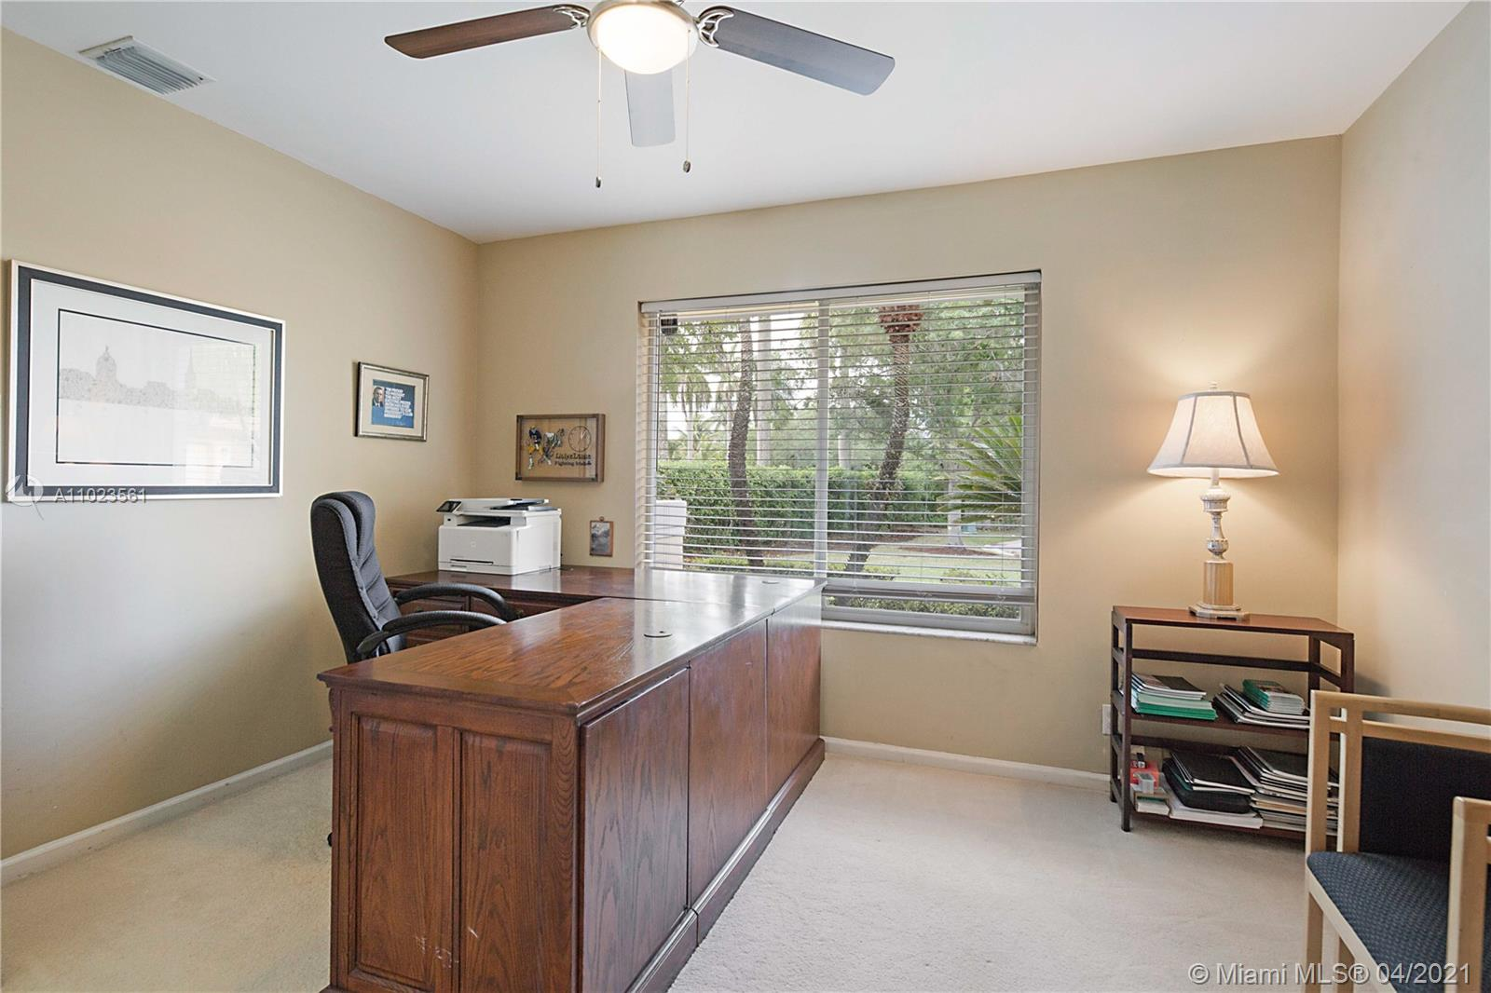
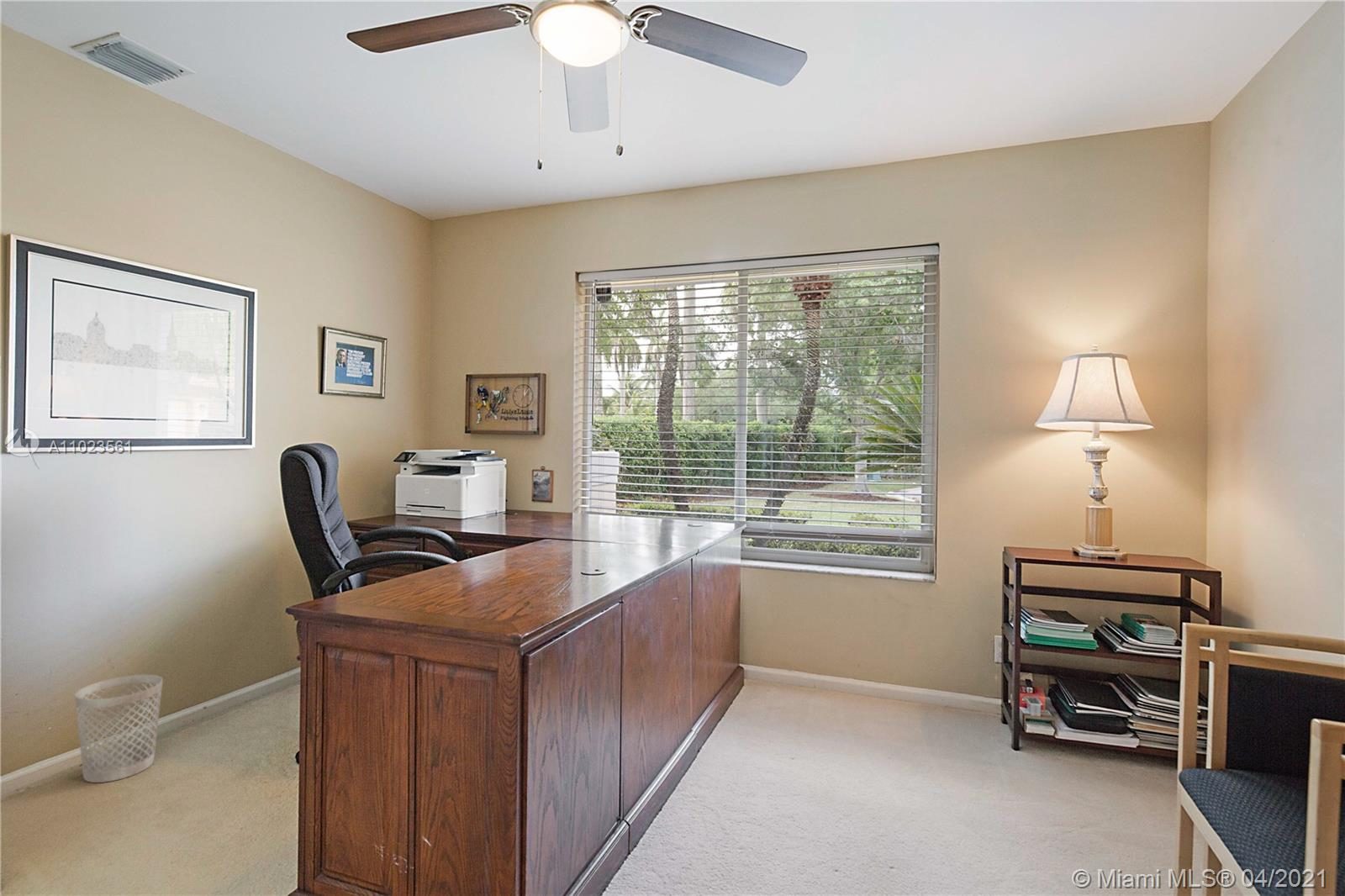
+ wastebasket [74,674,164,783]
